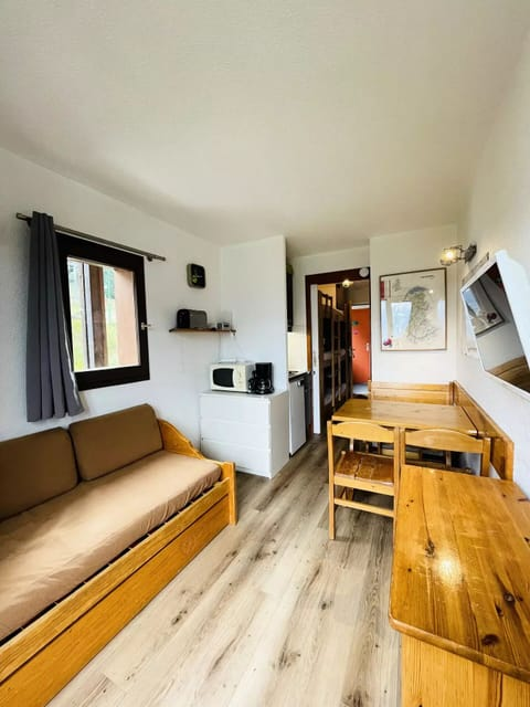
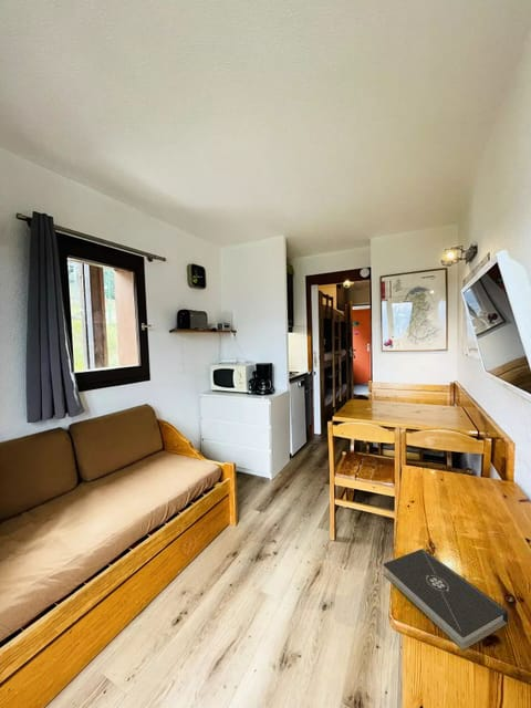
+ book [382,548,510,652]
